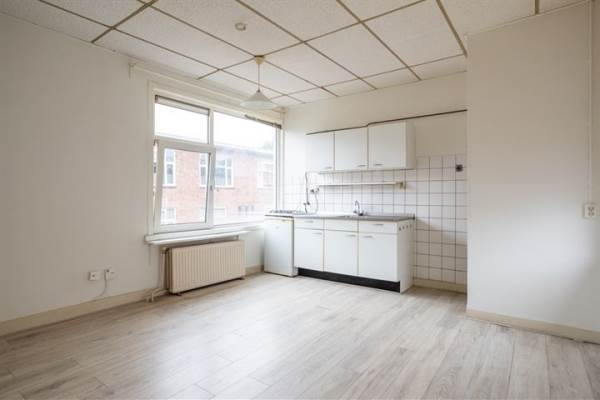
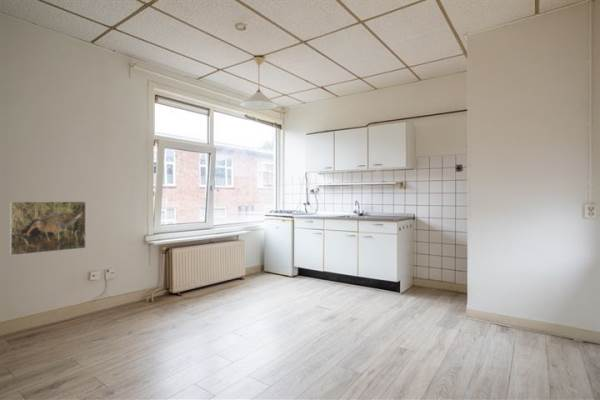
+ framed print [9,200,87,257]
